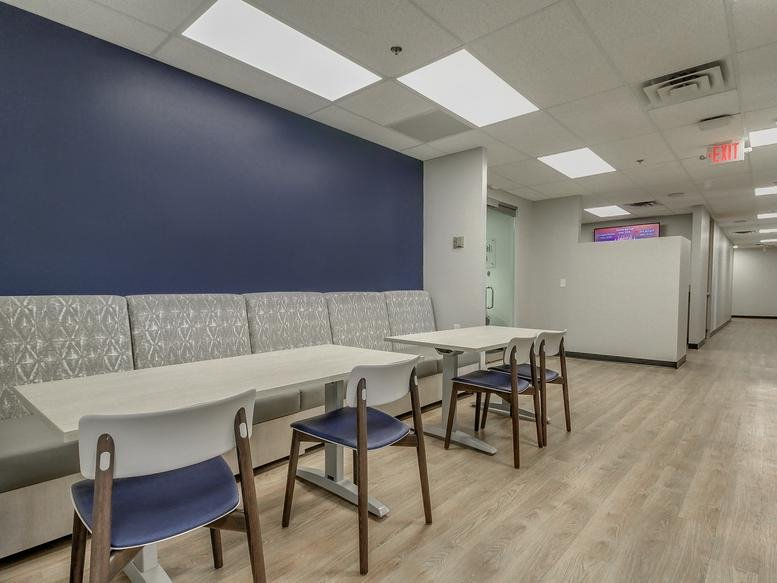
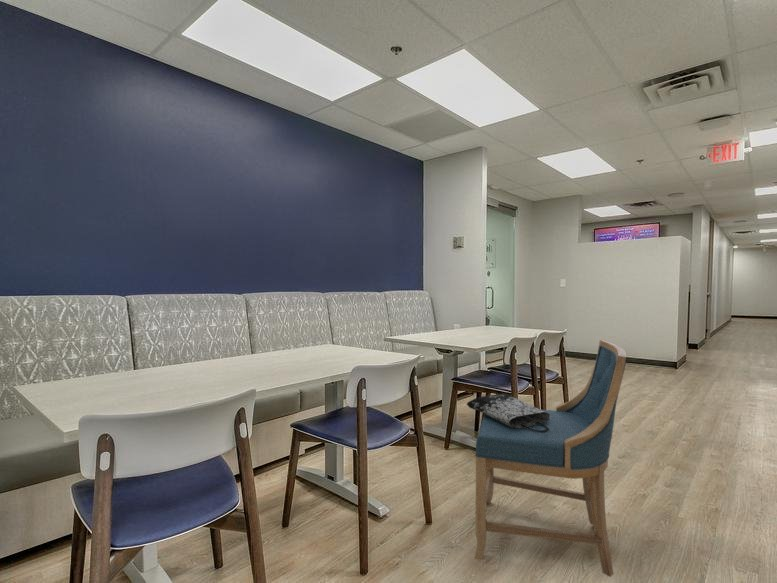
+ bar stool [474,339,627,578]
+ tote bag [466,393,550,432]
